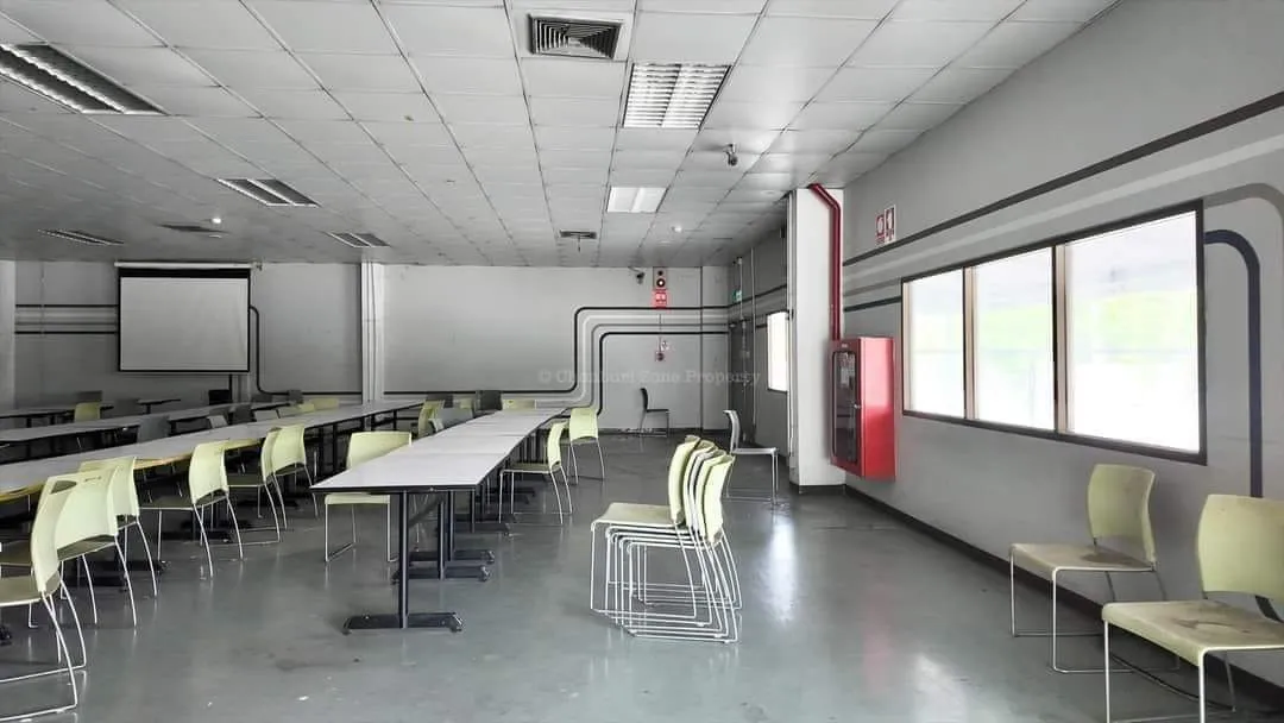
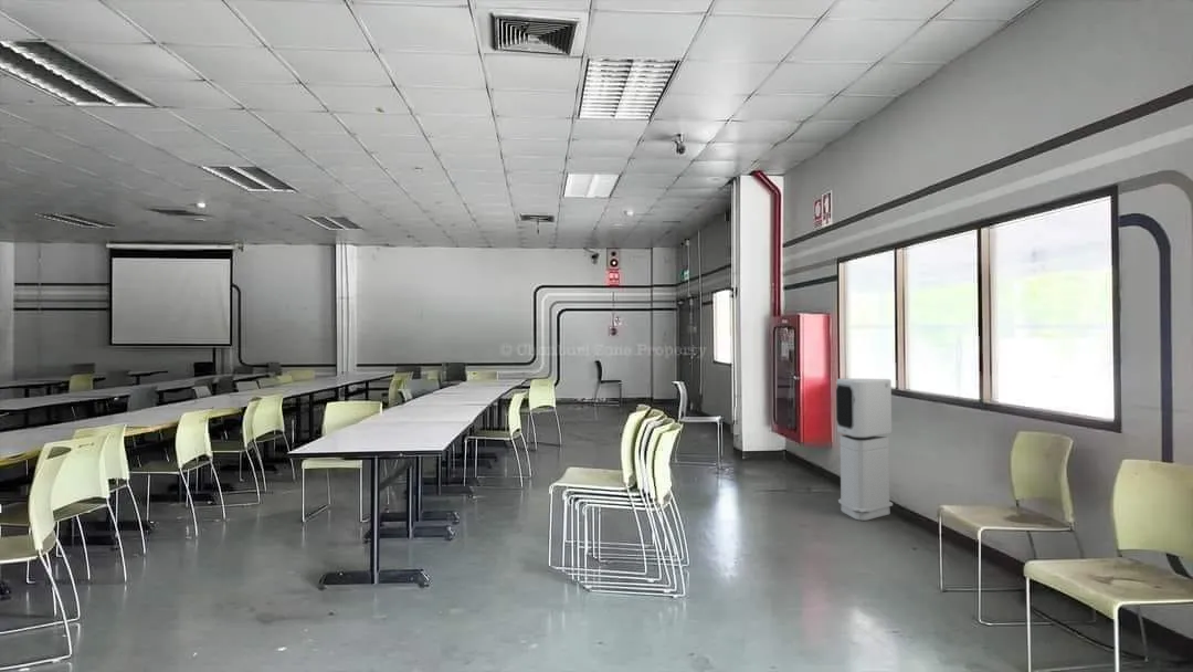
+ air purifier [835,378,894,522]
